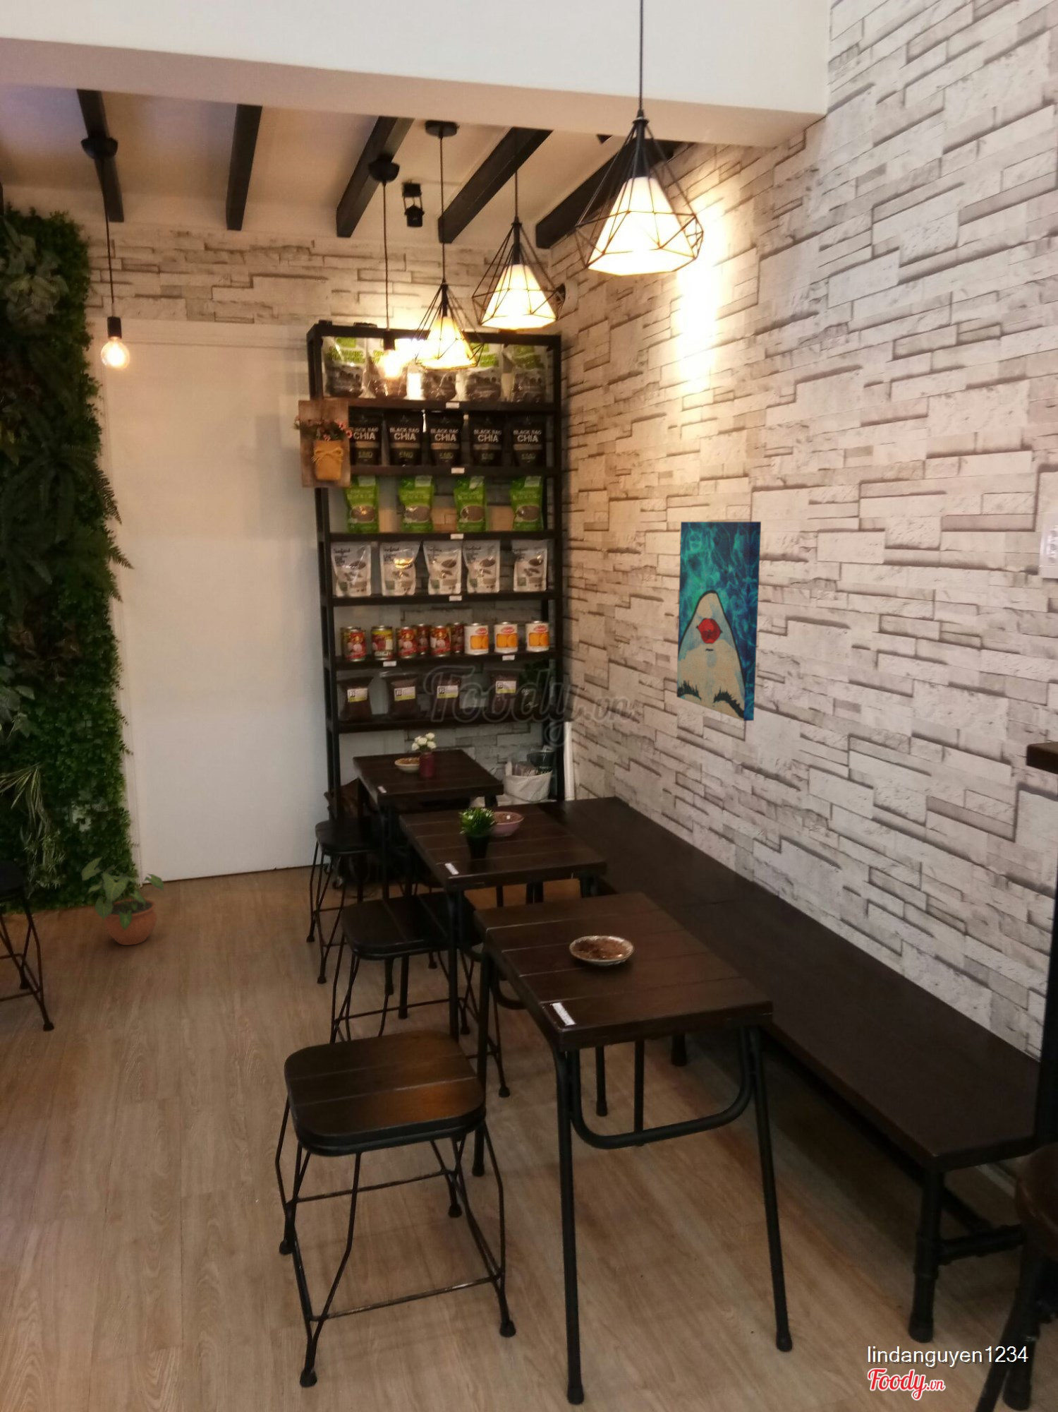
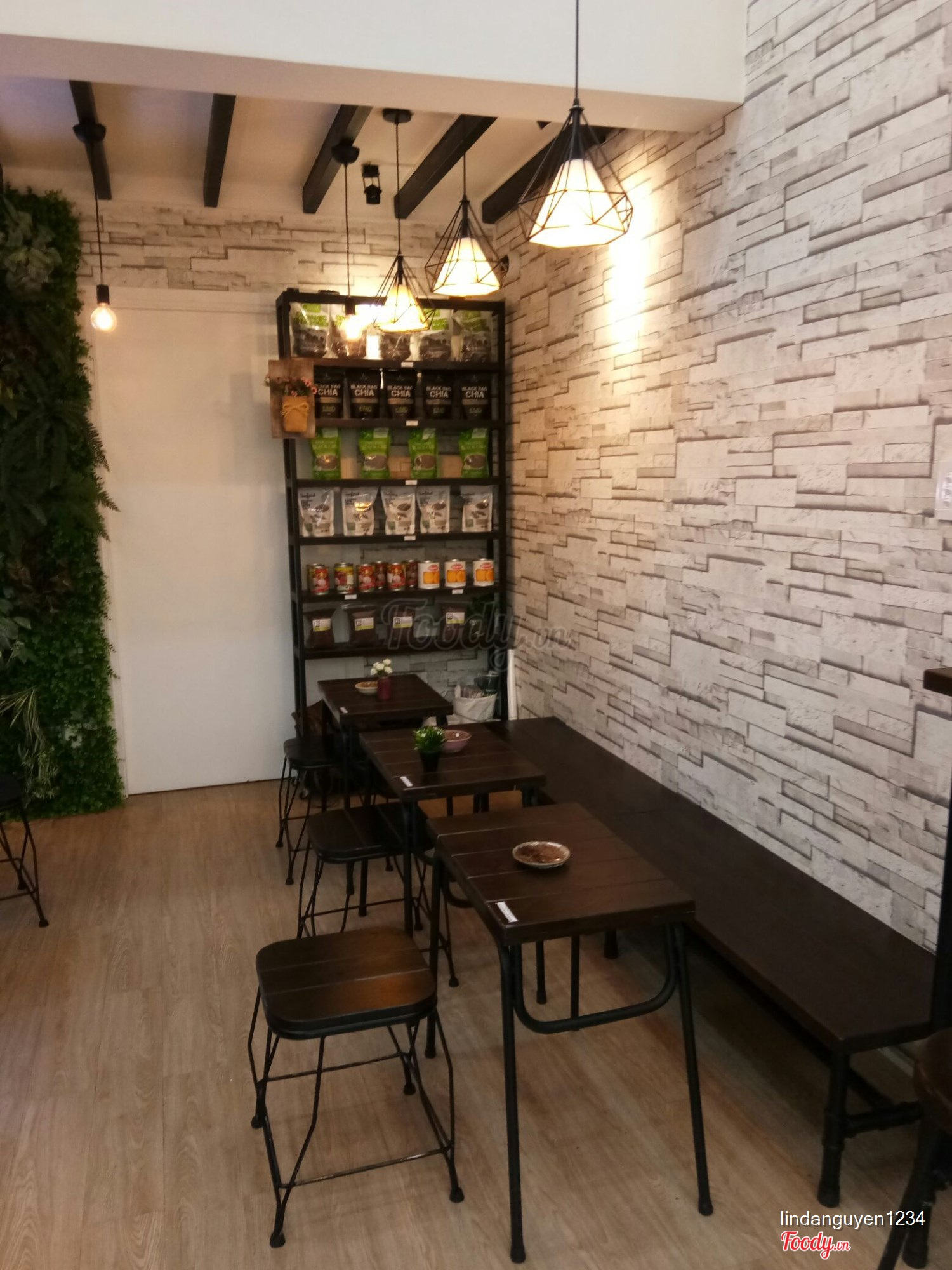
- wall art [676,521,761,722]
- potted plant [80,856,164,946]
